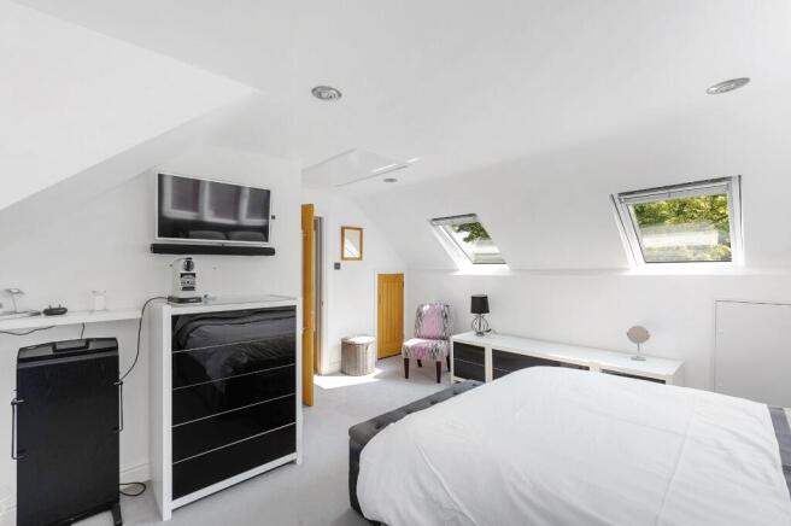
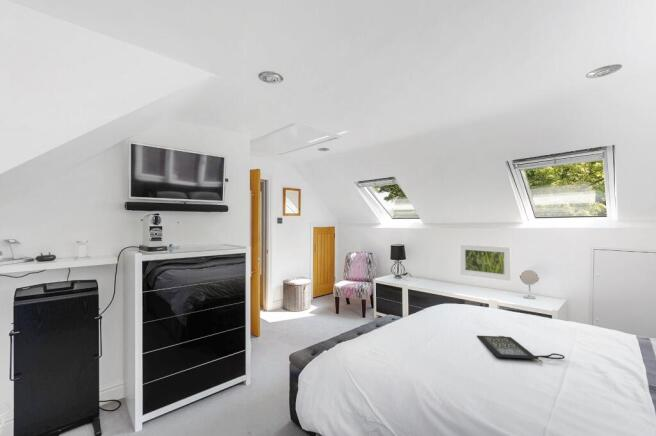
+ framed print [459,243,512,282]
+ clutch bag [476,335,566,365]
